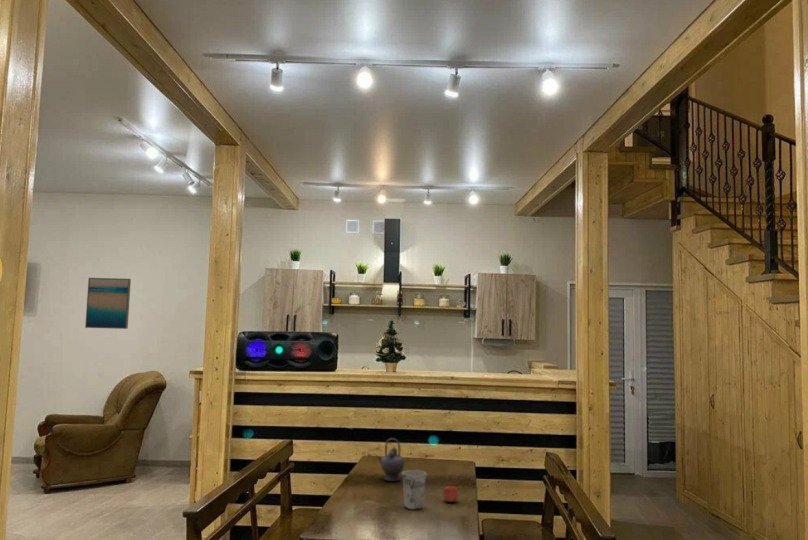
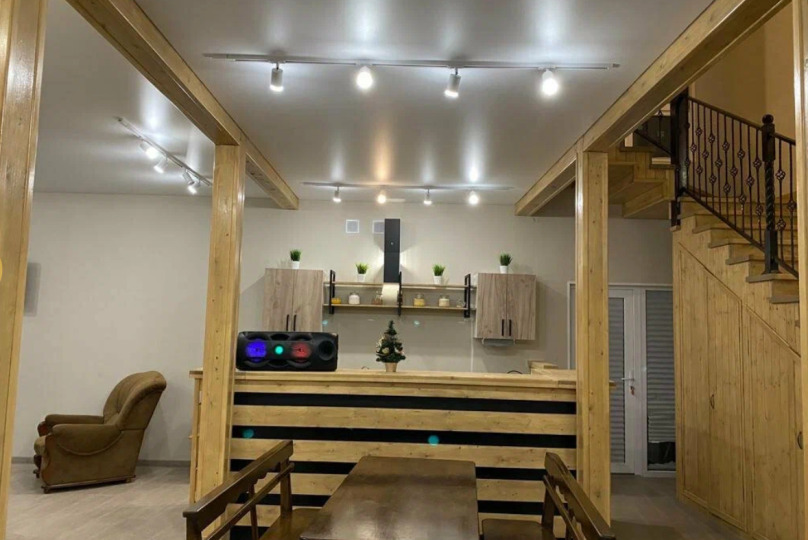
- teapot [375,437,405,482]
- cup [401,469,427,511]
- apple [442,483,460,503]
- wall art [84,277,132,330]
